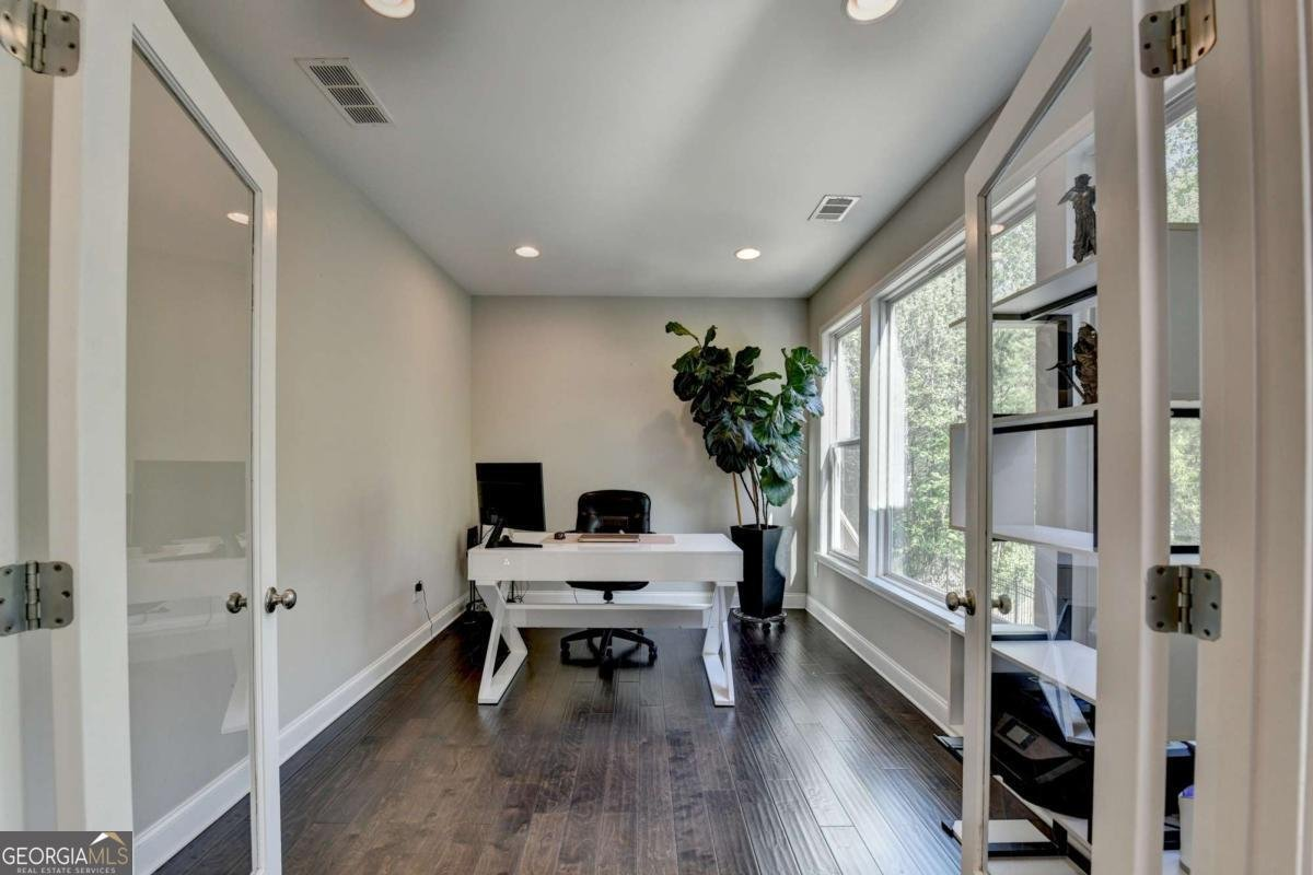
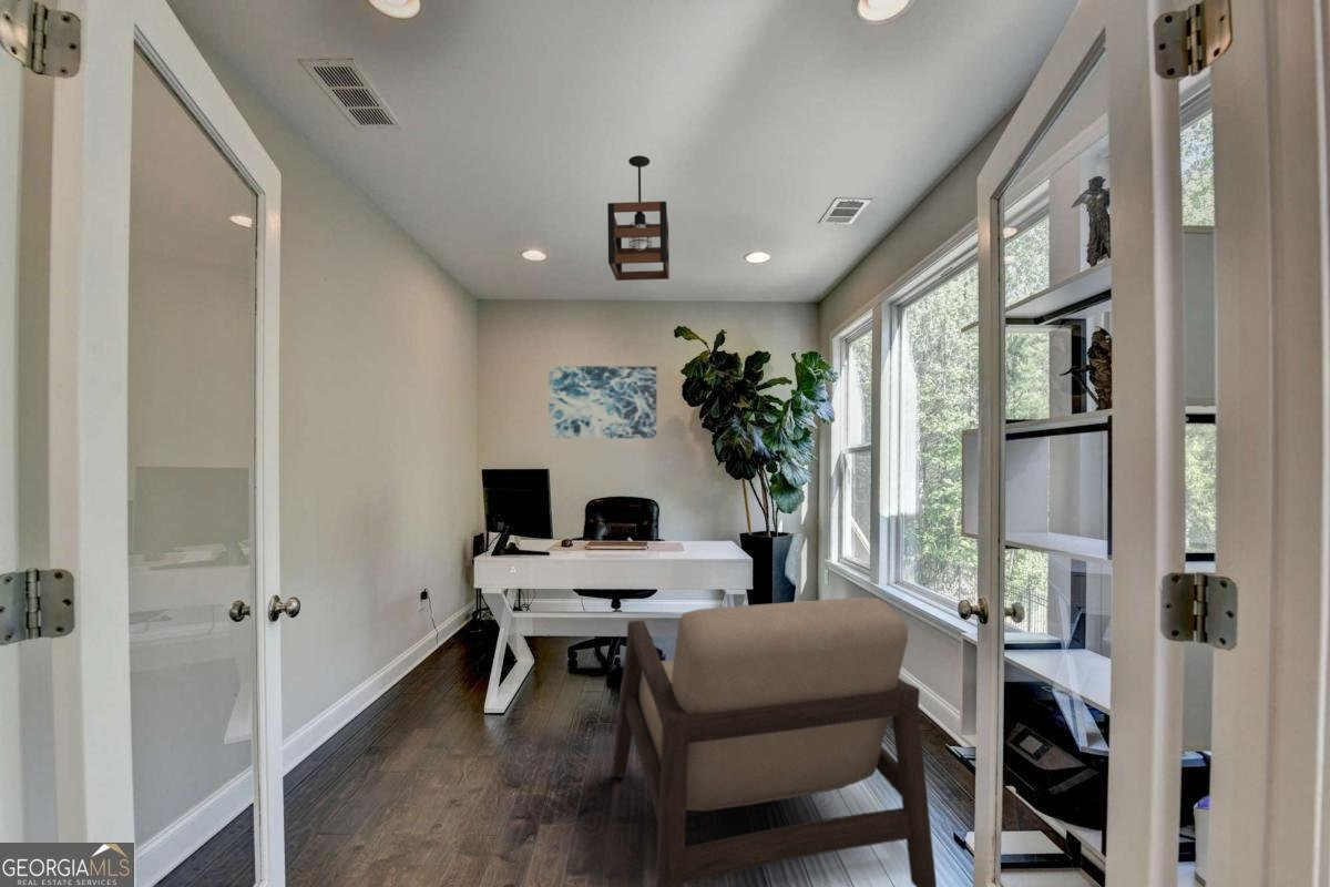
+ pendant light [606,154,671,282]
+ armchair [611,597,938,887]
+ wall art [548,365,658,439]
